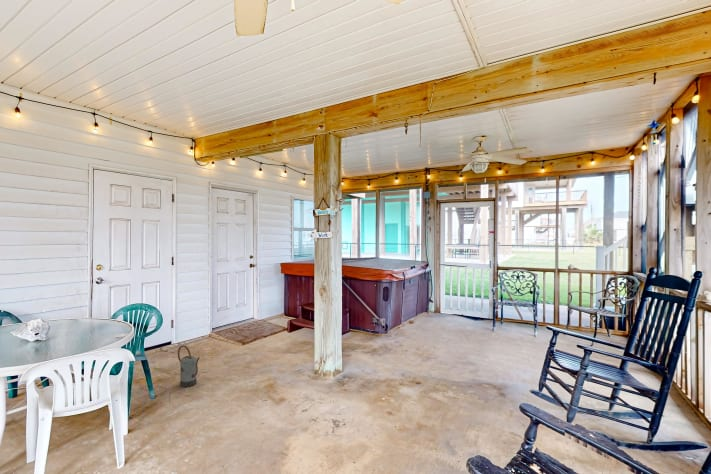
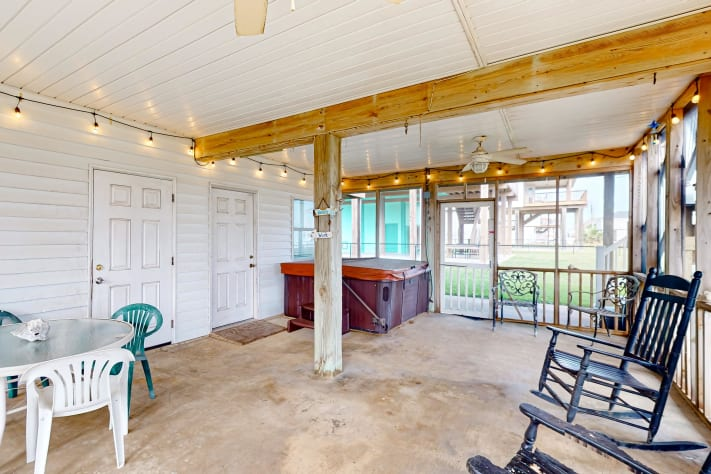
- watering can [177,345,201,388]
